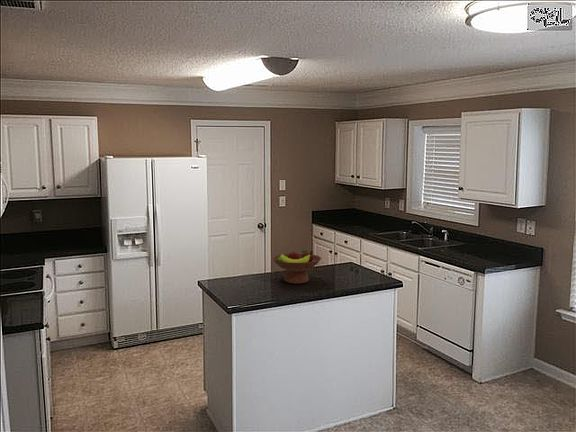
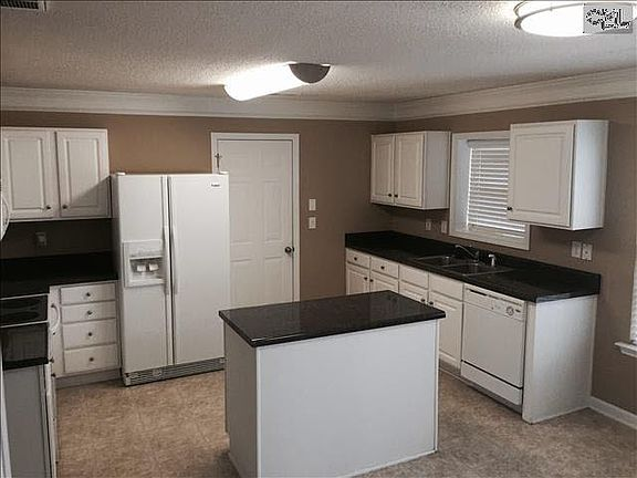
- fruit bowl [271,249,322,285]
